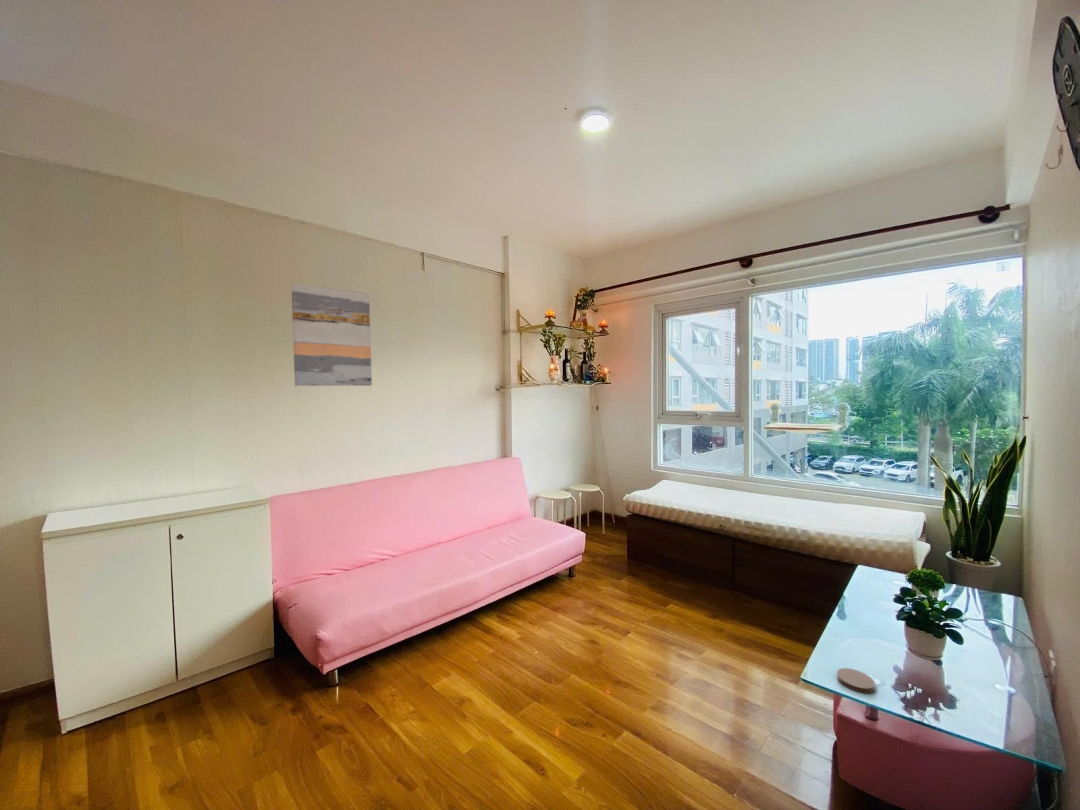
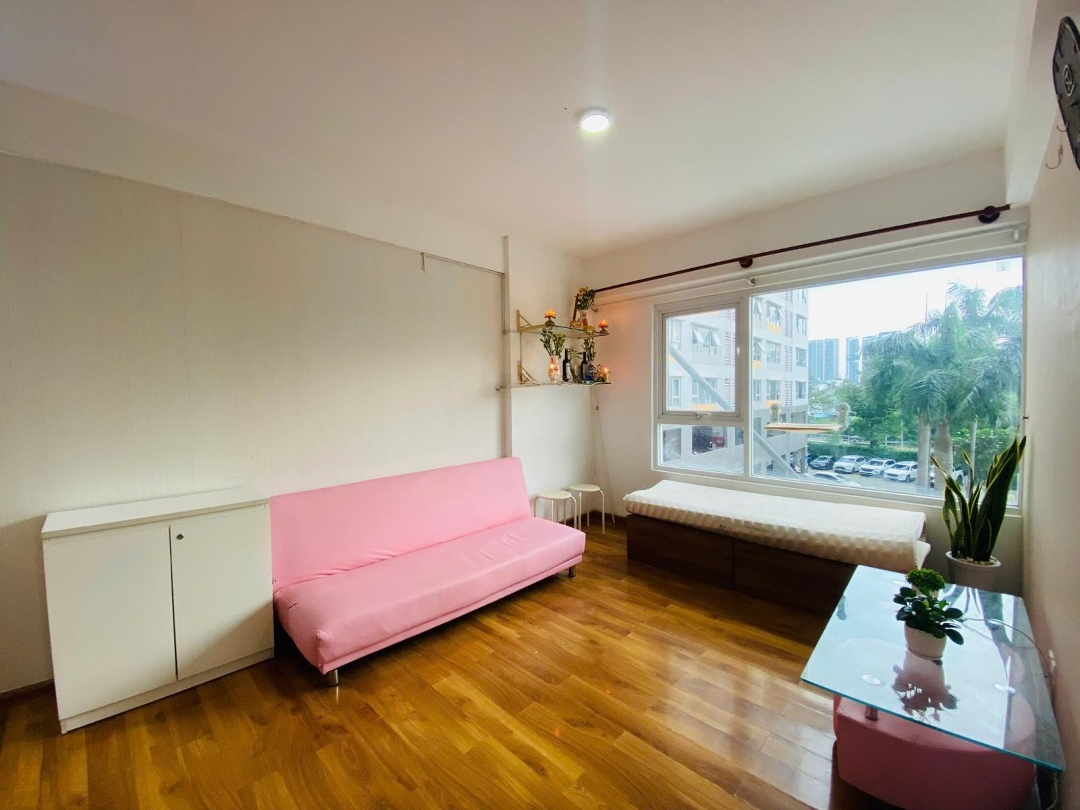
- wall art [290,282,373,387]
- coaster [836,667,876,694]
